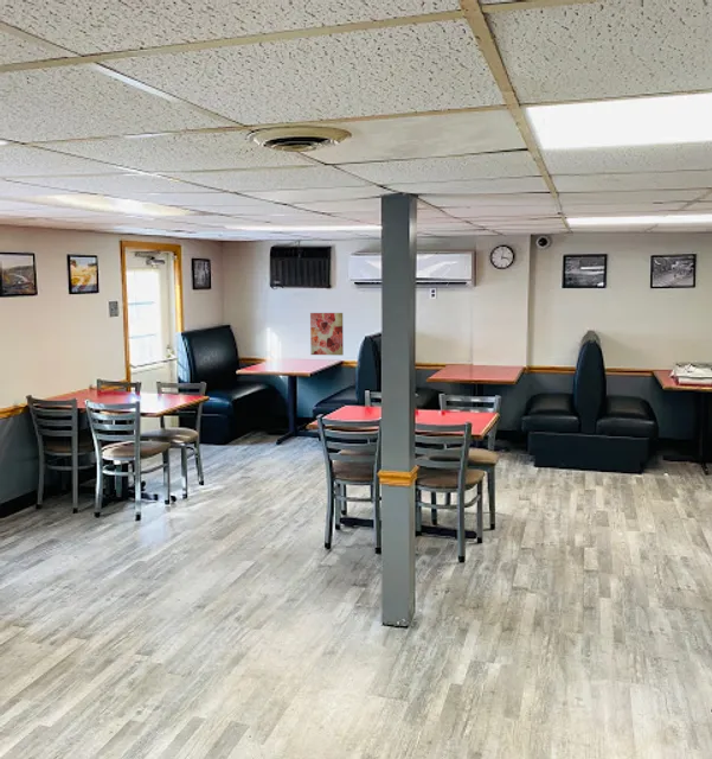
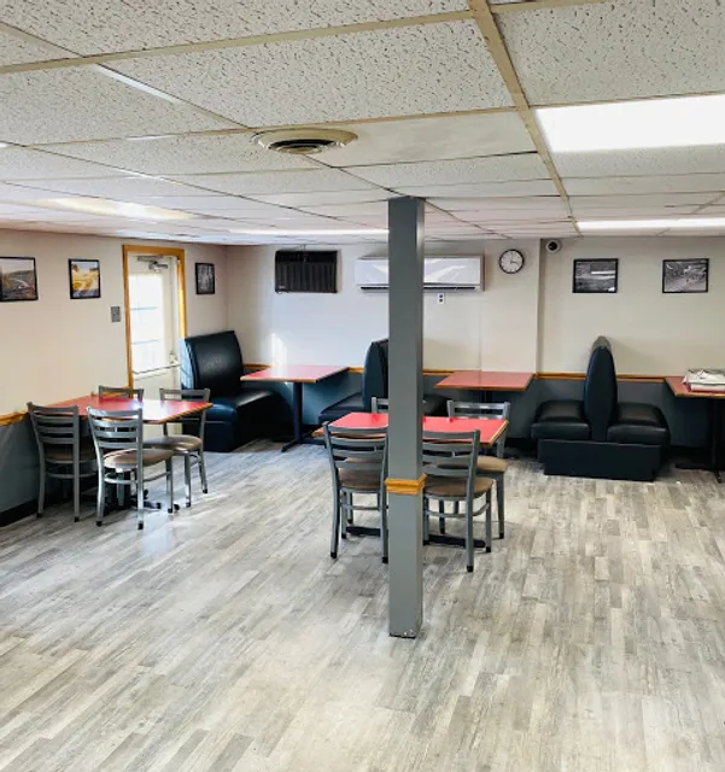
- wall art [309,312,345,357]
